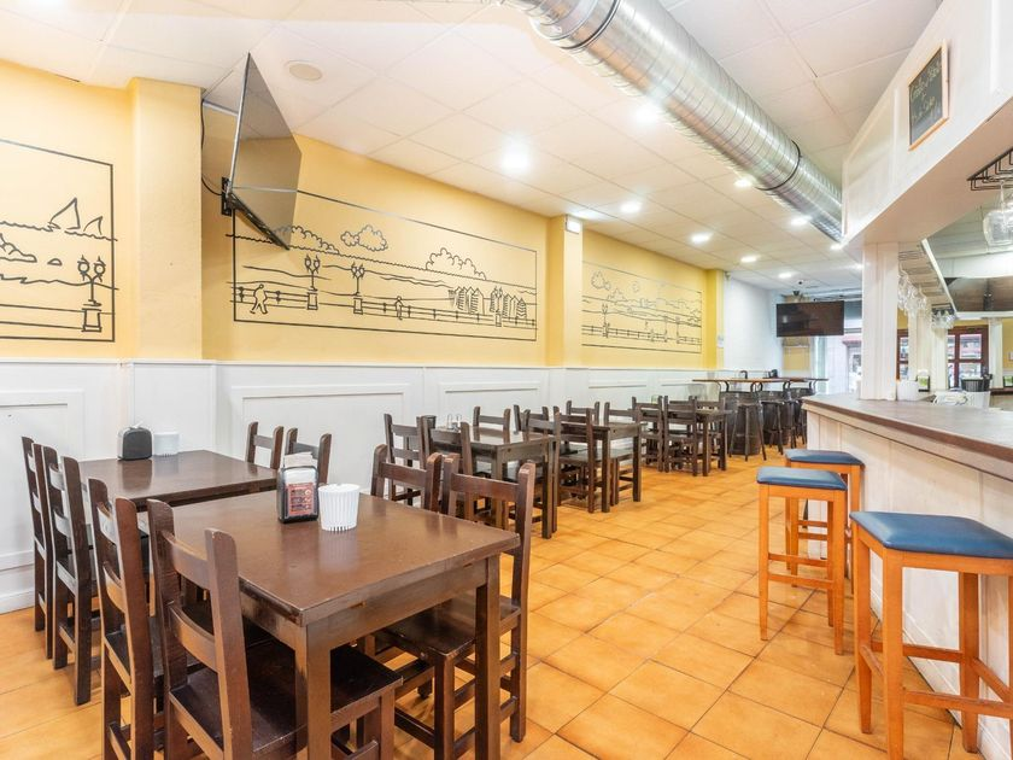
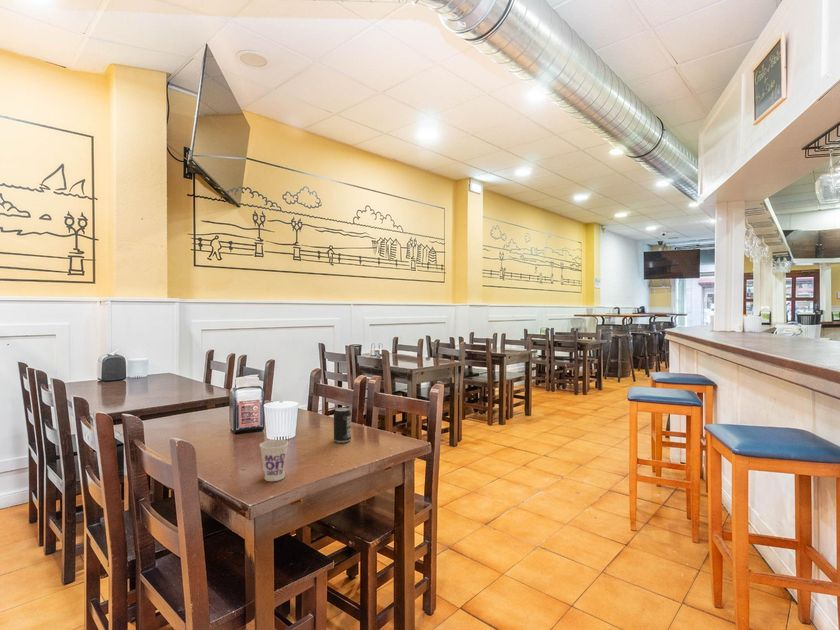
+ beverage can [333,407,352,444]
+ cup [259,439,289,482]
